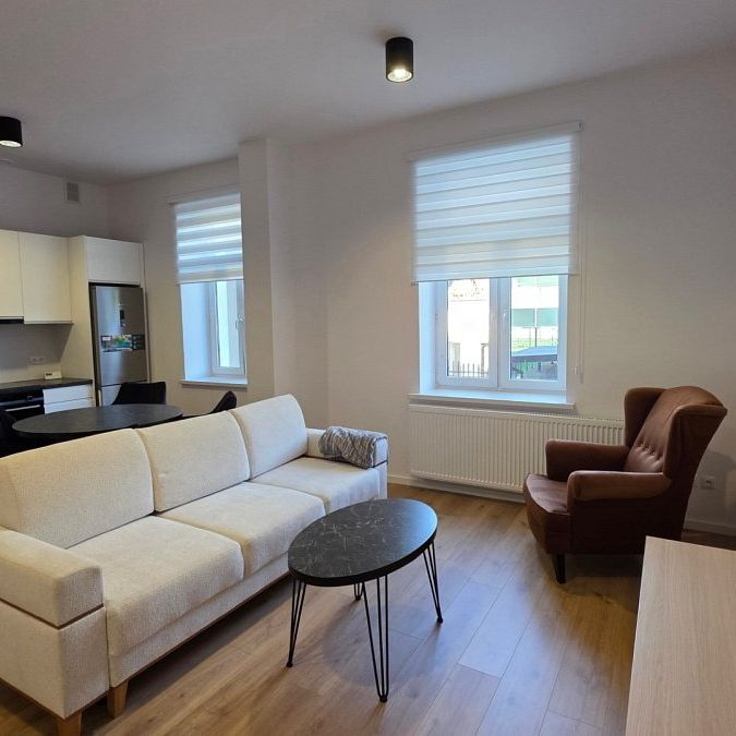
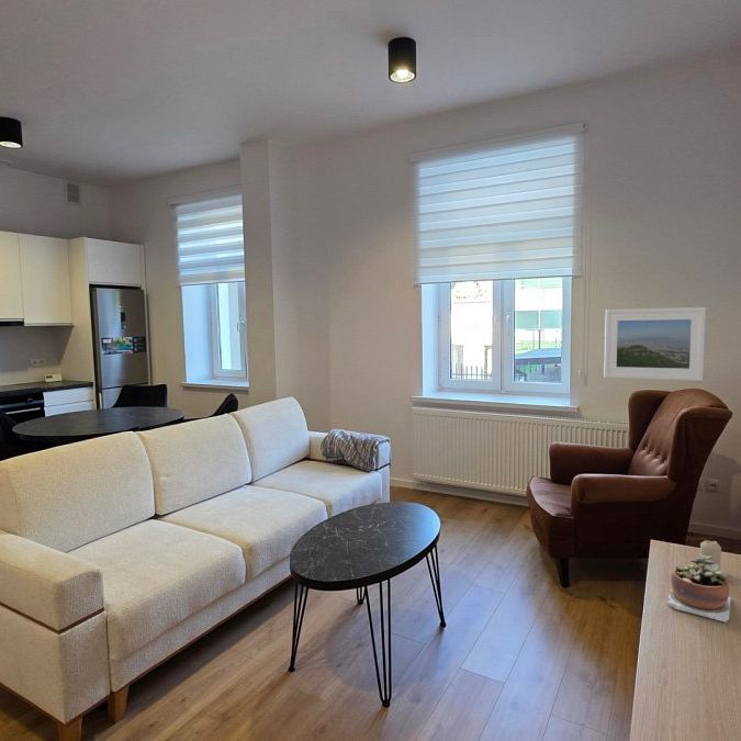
+ succulent plant [665,553,732,624]
+ candle [699,539,722,571]
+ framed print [603,306,707,382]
